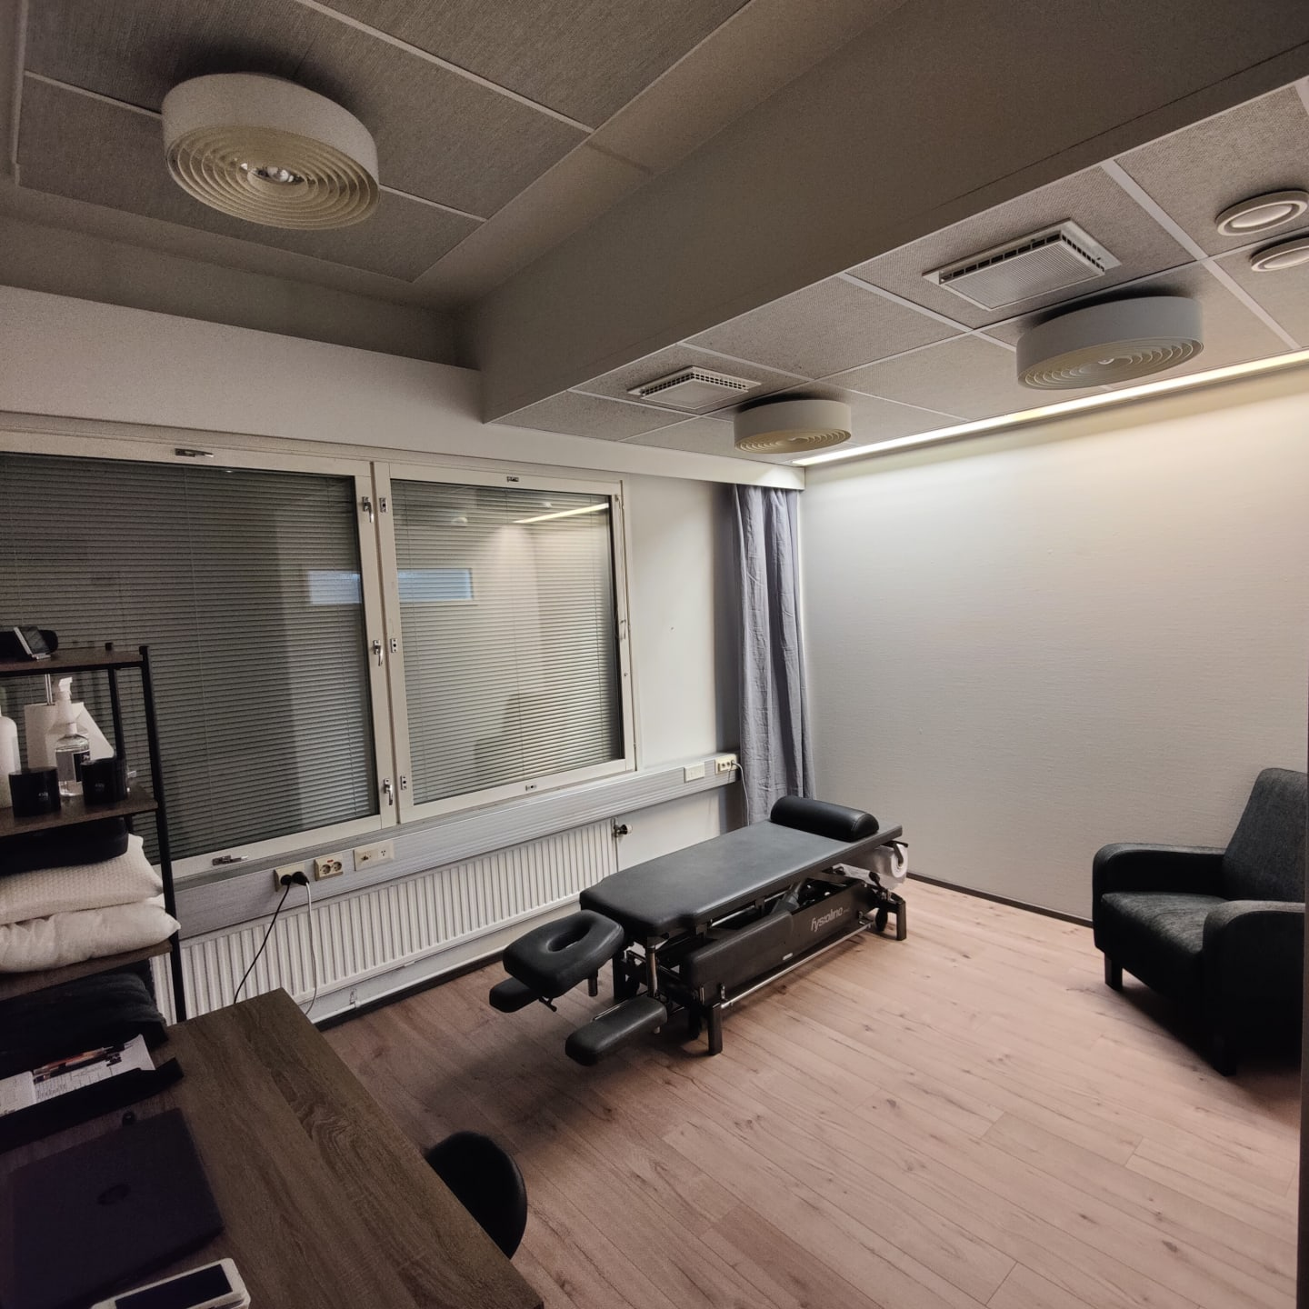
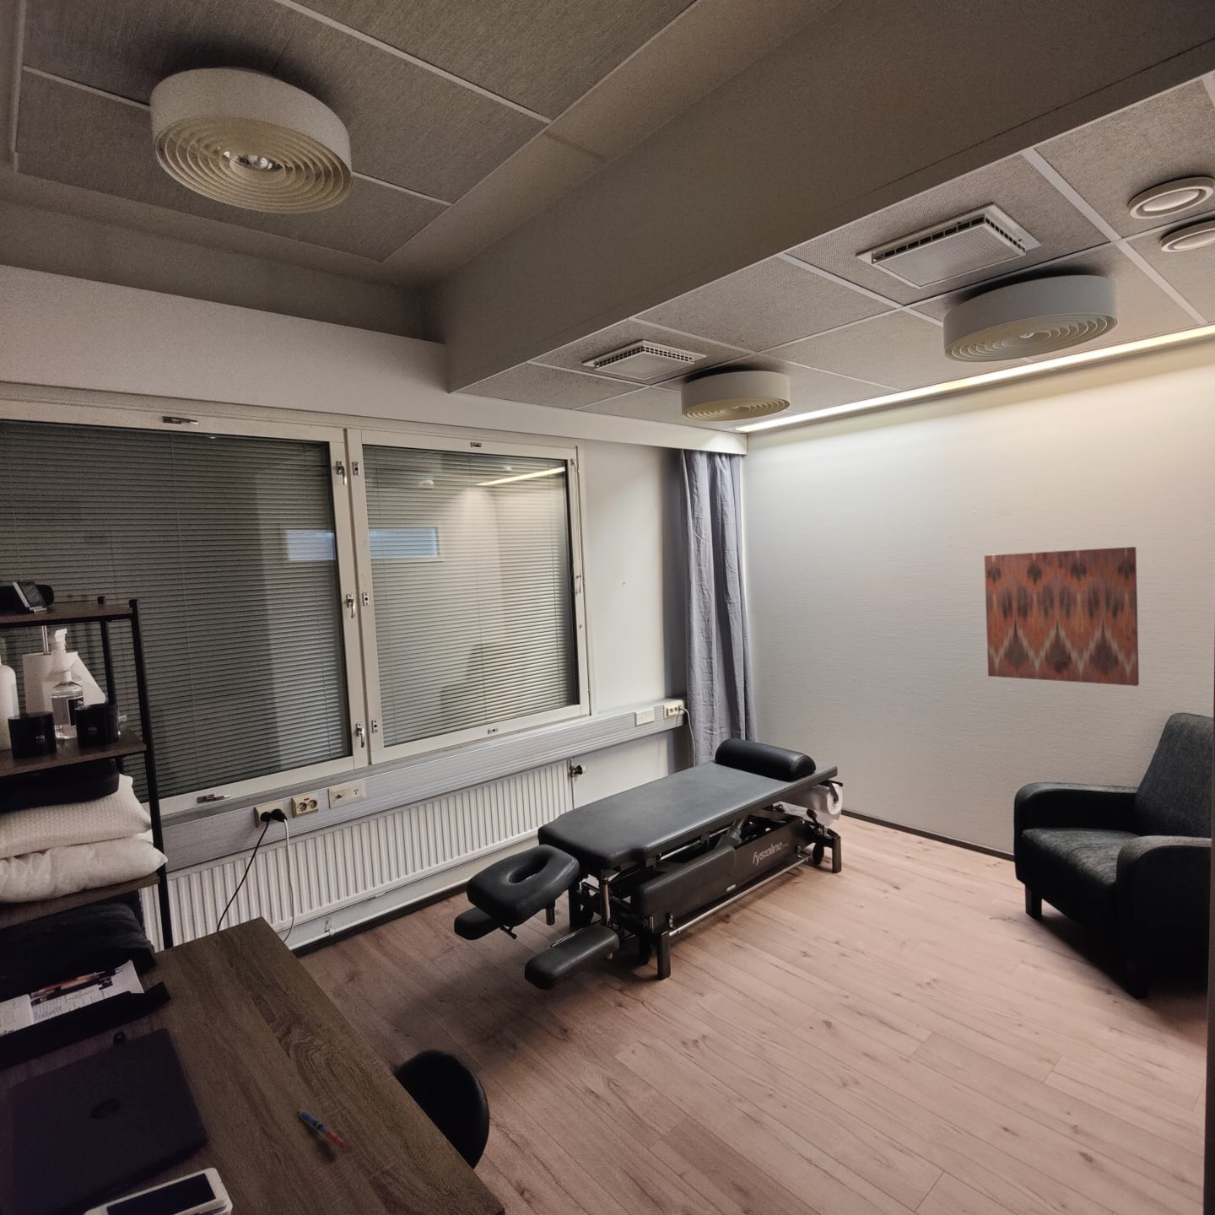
+ wall art [984,546,1140,686]
+ pen [295,1108,349,1150]
